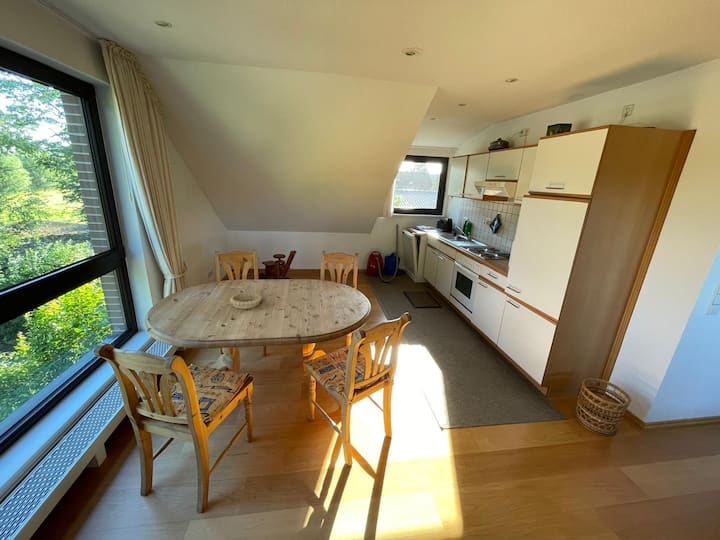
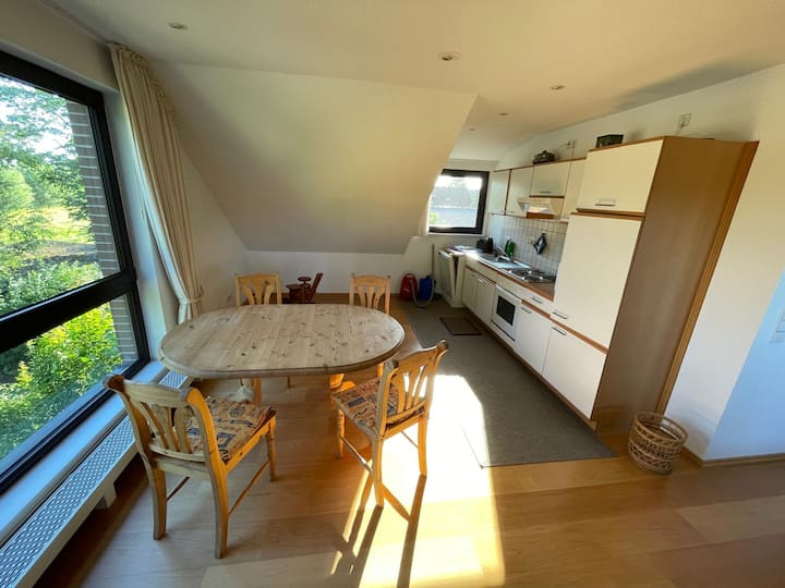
- decorative bowl [229,292,263,310]
